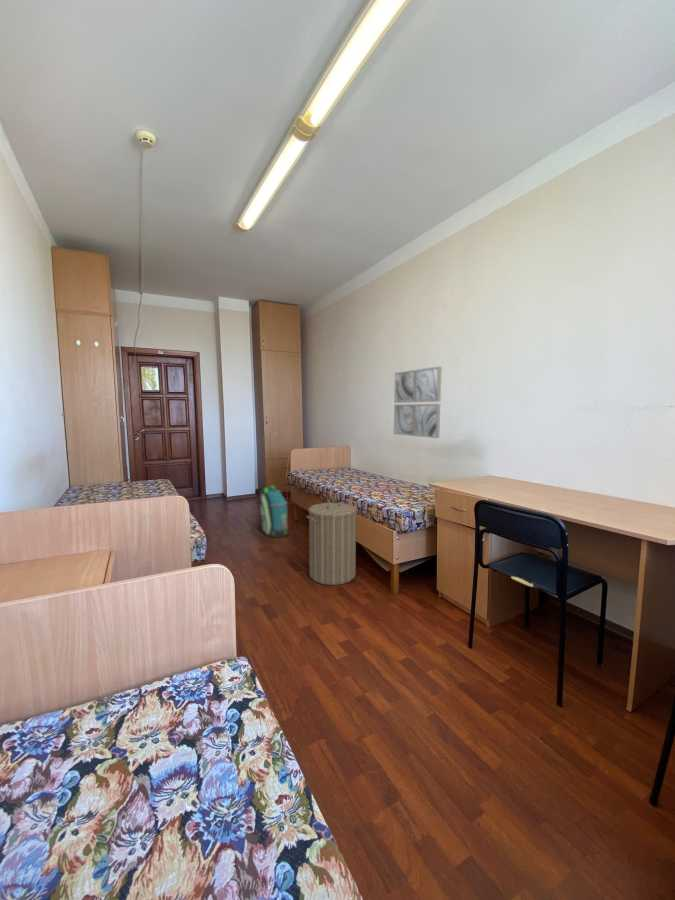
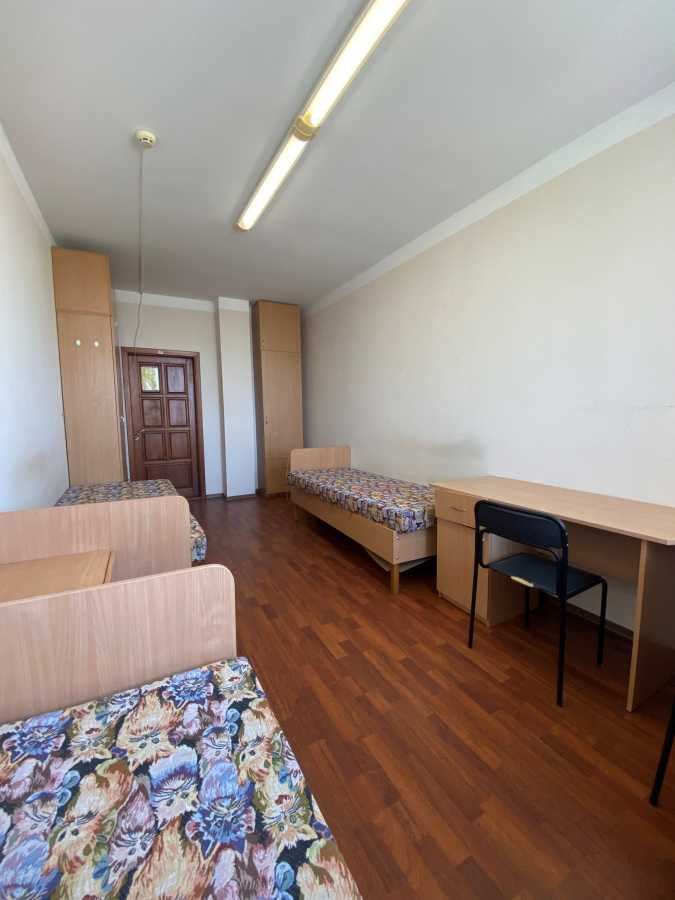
- backpack [257,484,289,539]
- wall art [393,365,443,439]
- laundry hamper [305,496,359,586]
